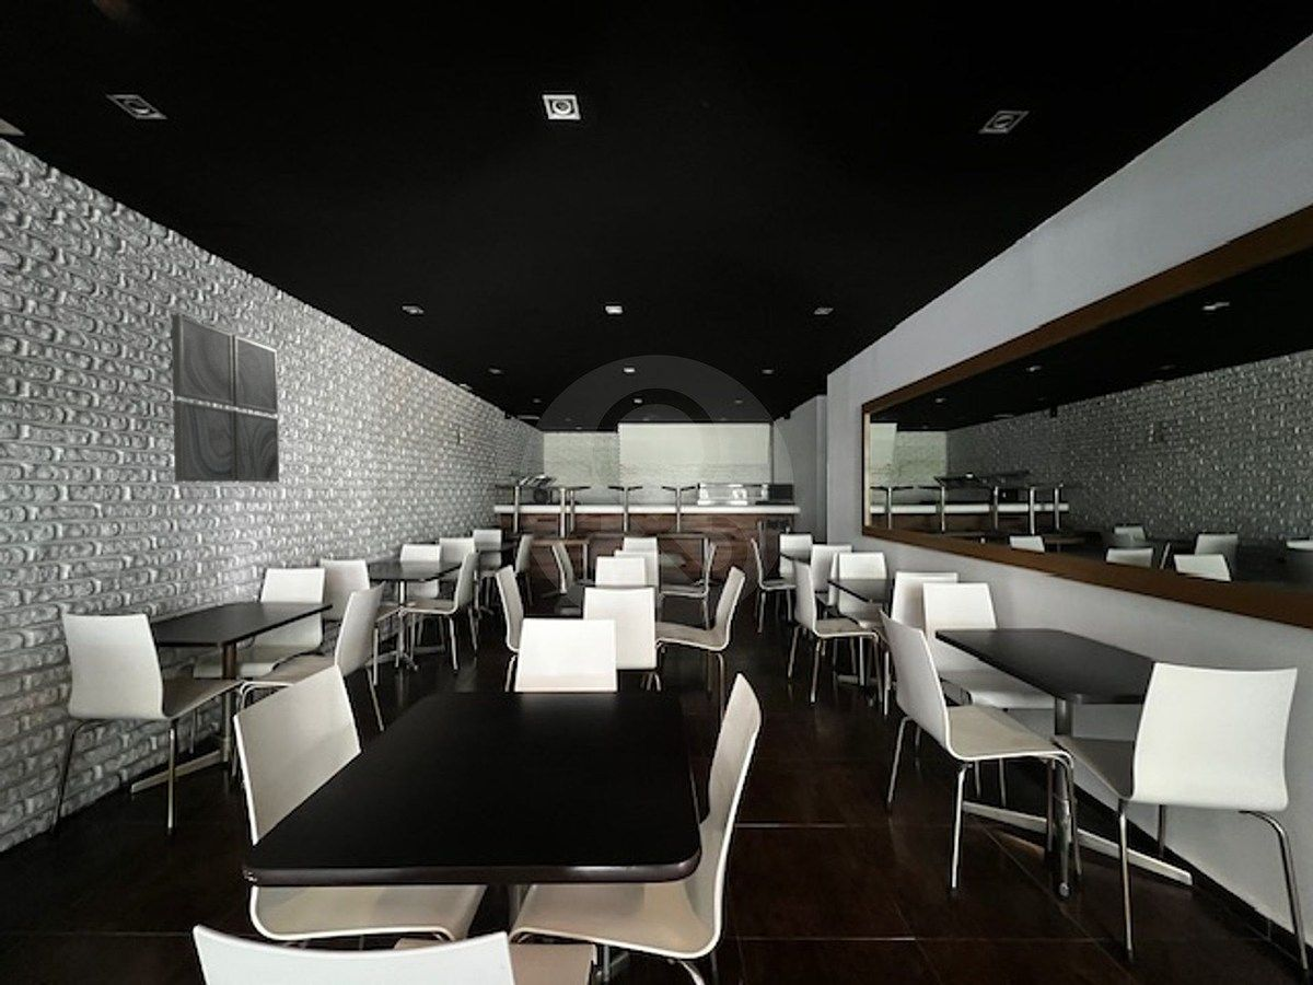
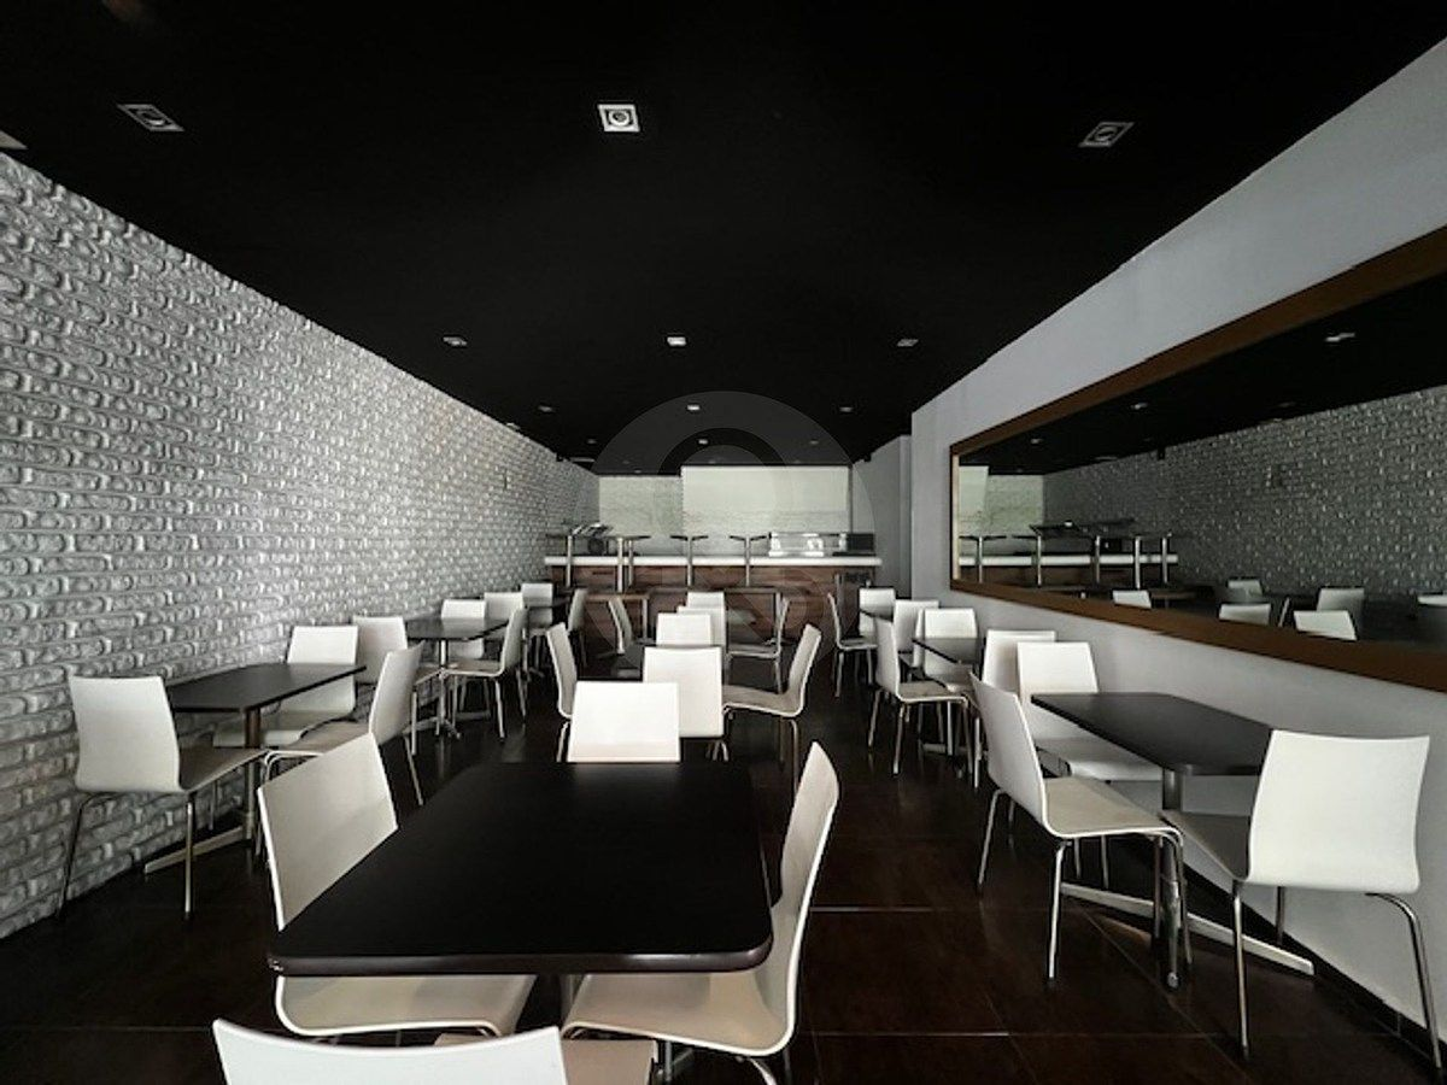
- wall art [171,313,280,484]
